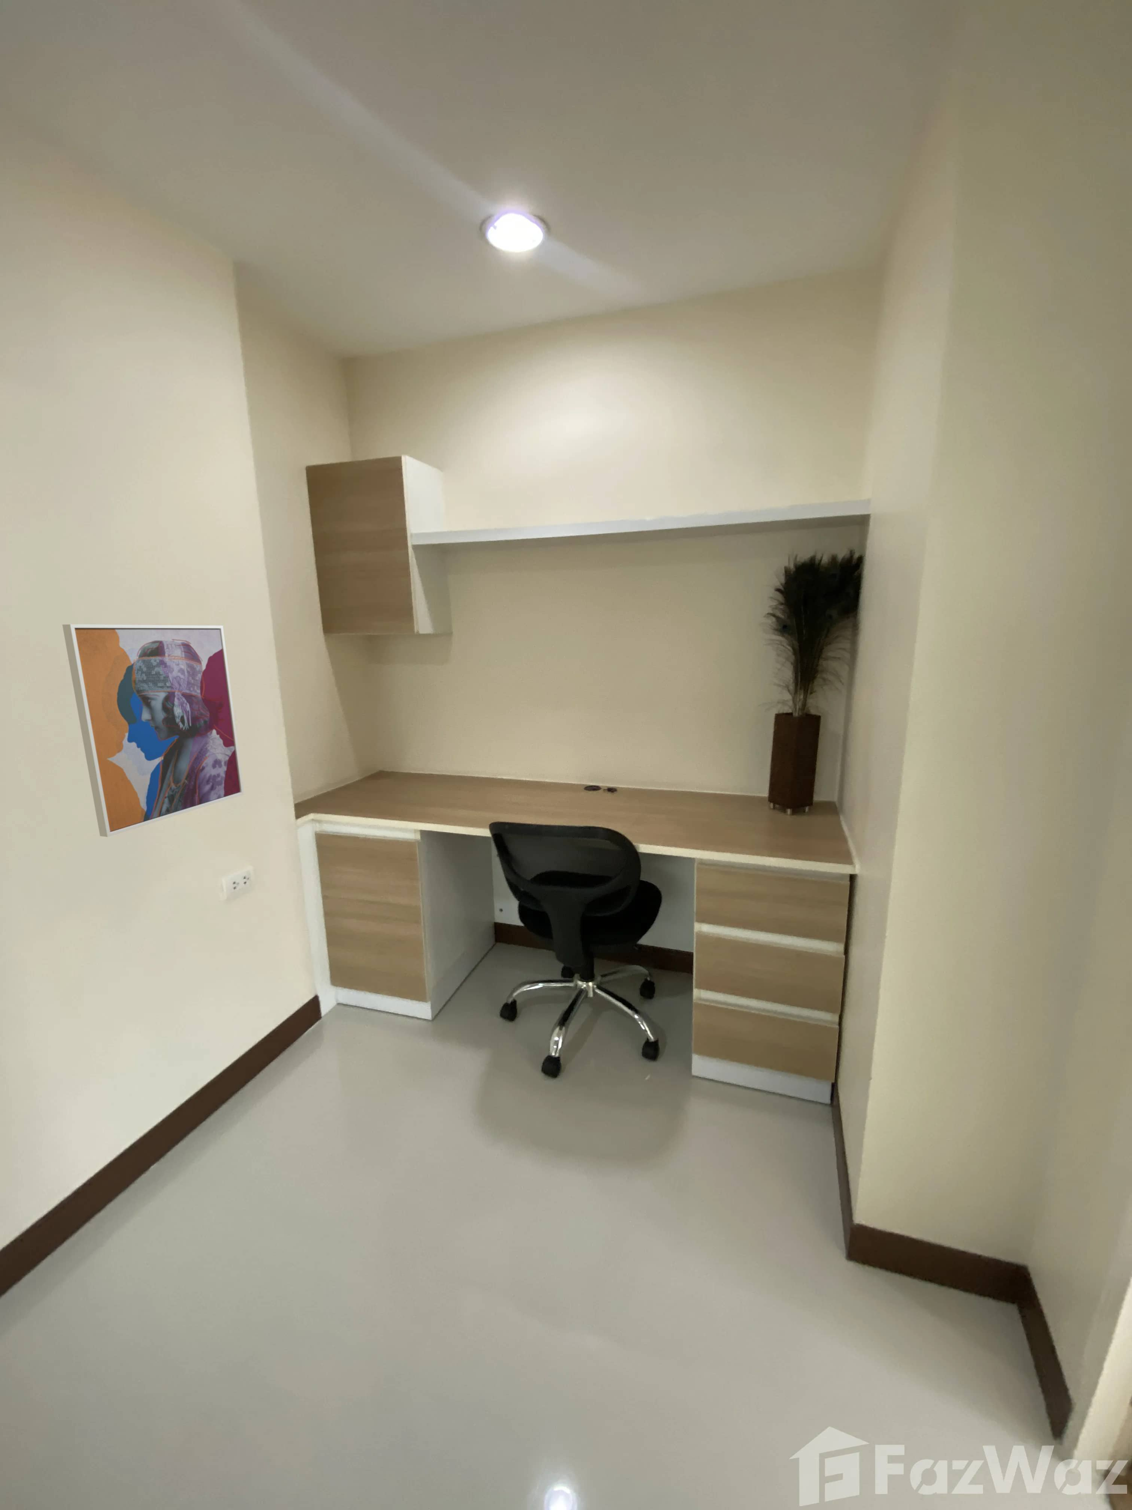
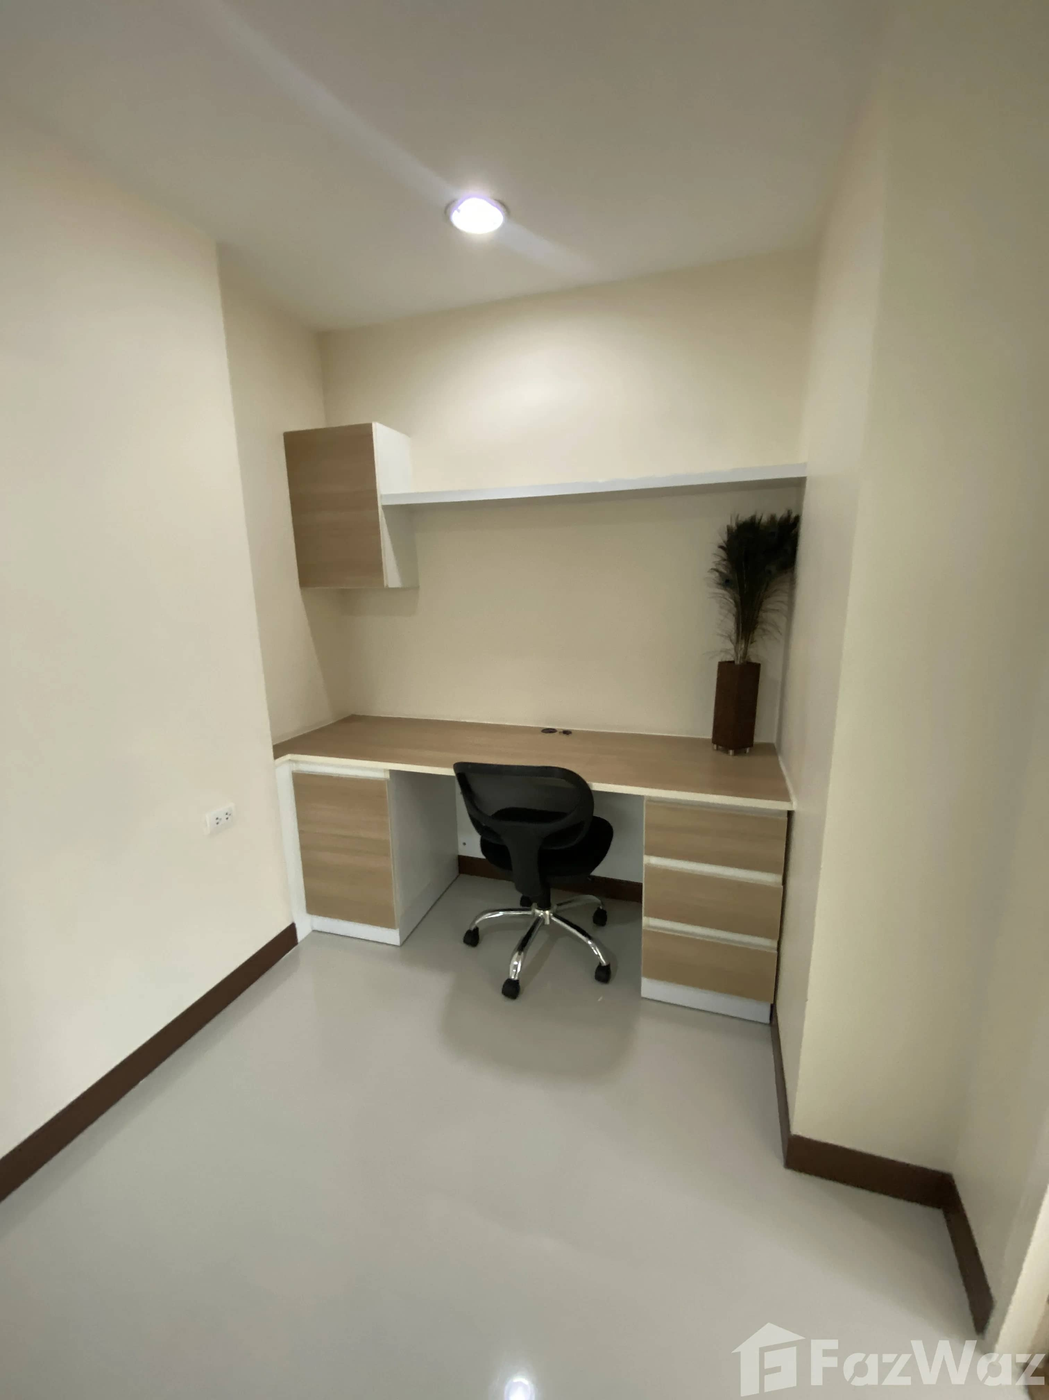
- wall art [62,624,245,837]
